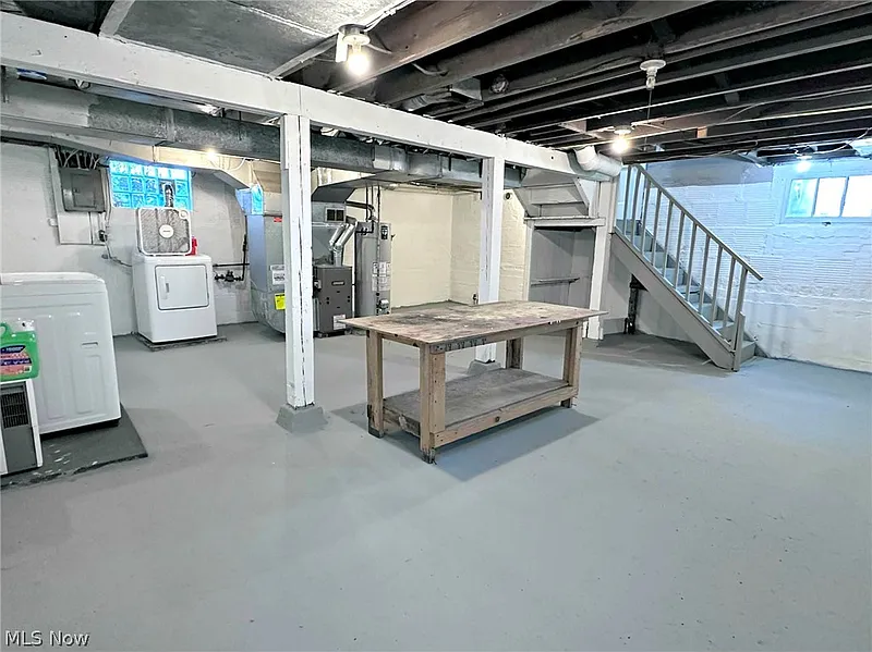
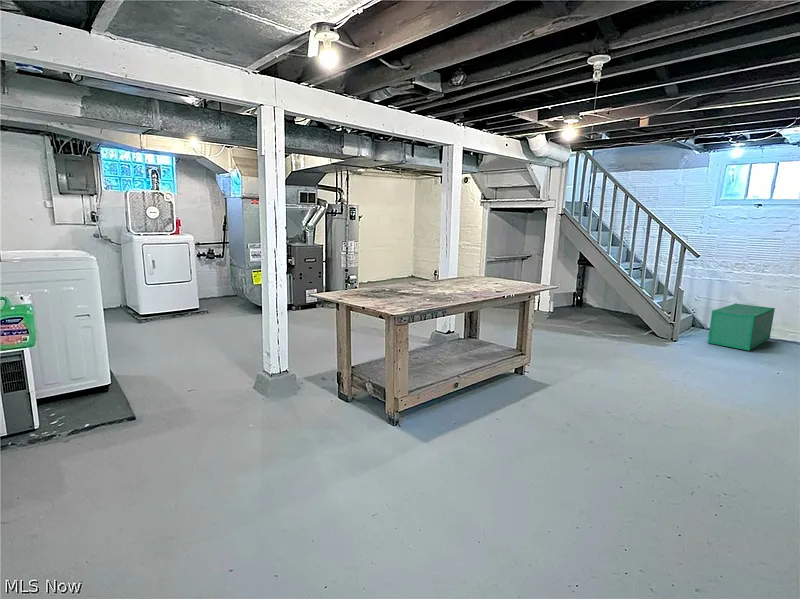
+ storage bin [706,302,776,352]
